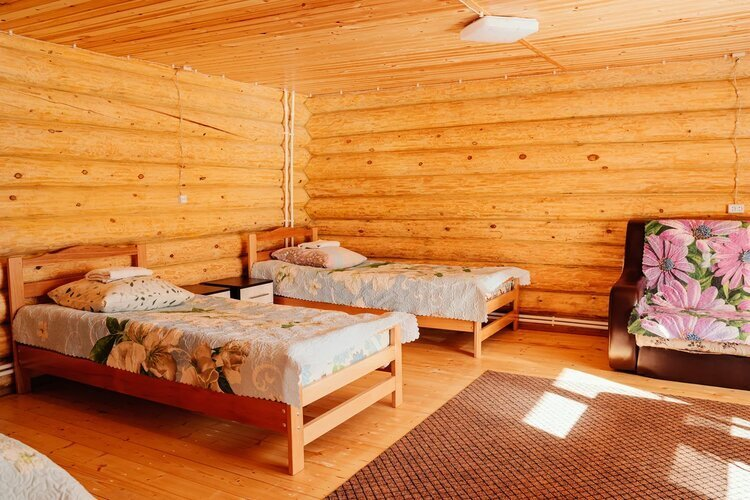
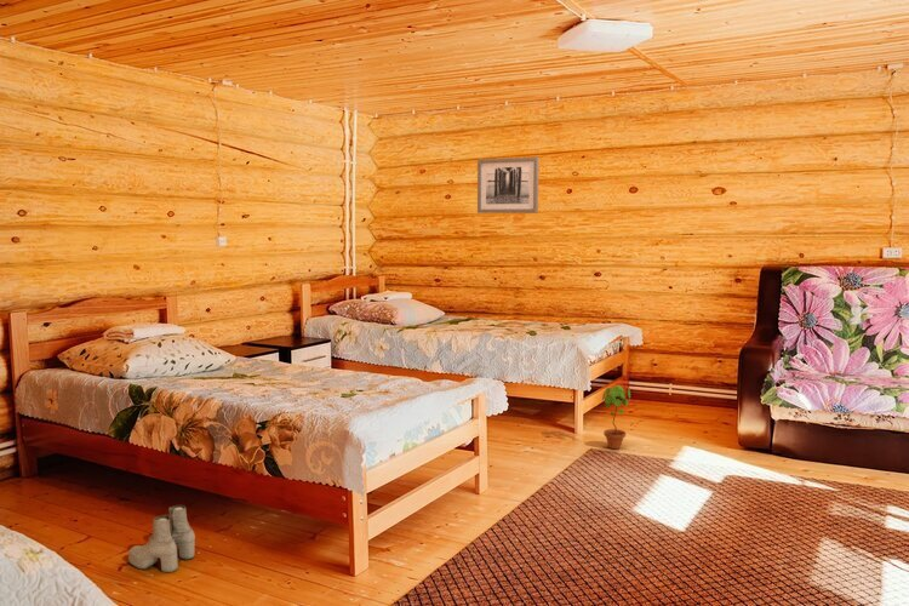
+ boots [127,504,196,573]
+ potted plant [601,384,631,450]
+ wall art [476,156,541,215]
